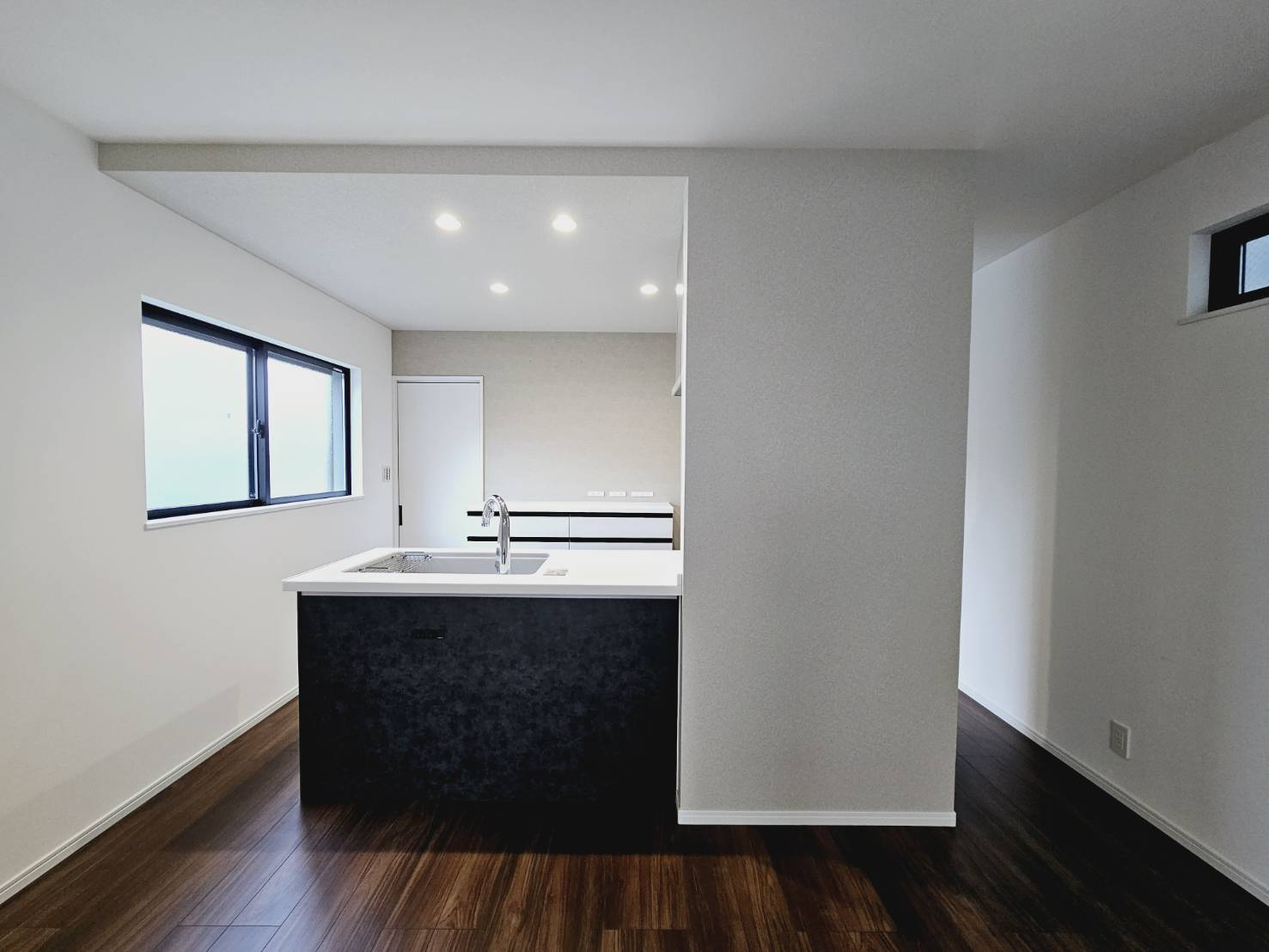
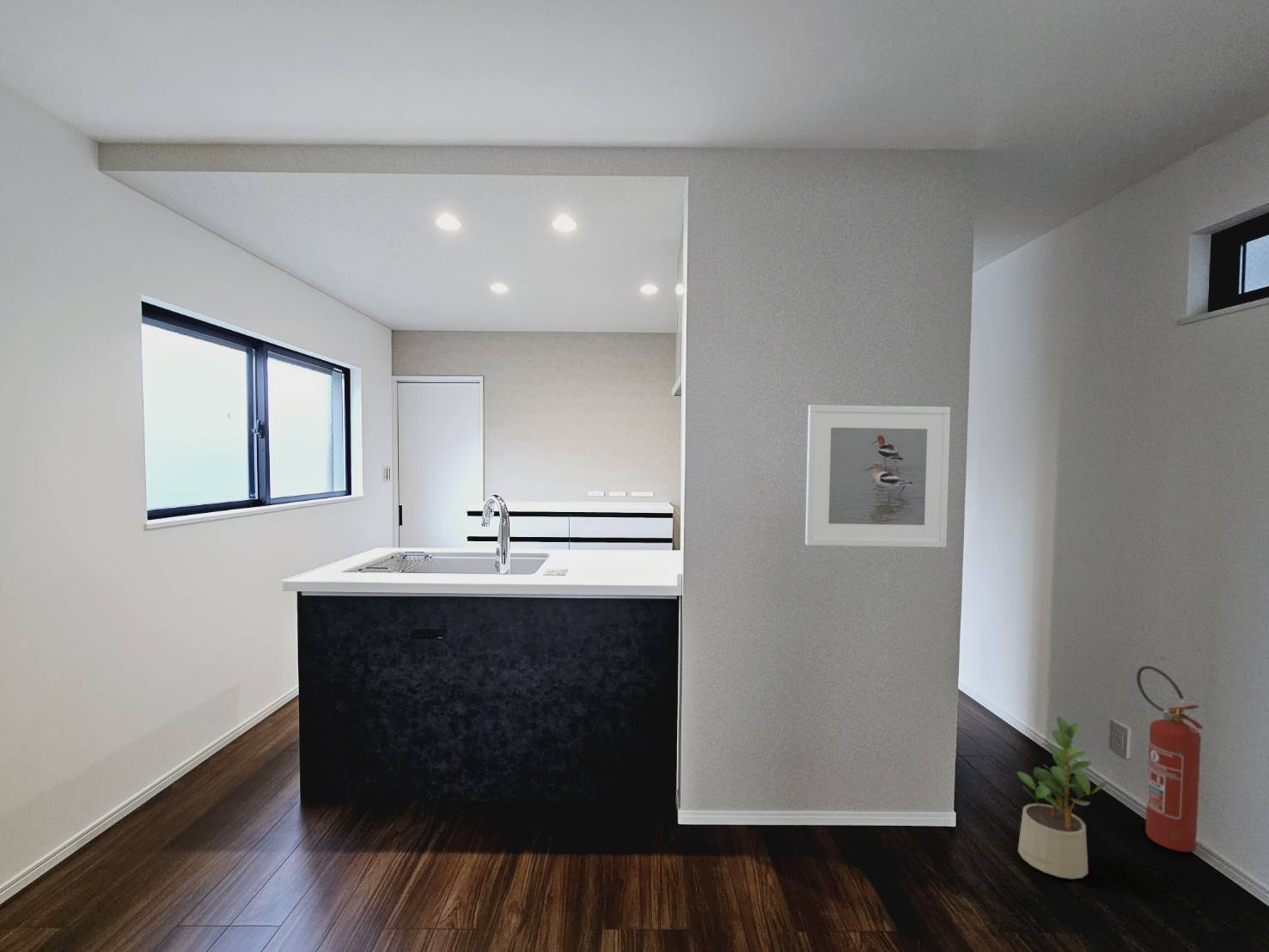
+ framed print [804,404,951,548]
+ fire extinguisher [1136,665,1204,853]
+ potted plant [1016,716,1108,880]
